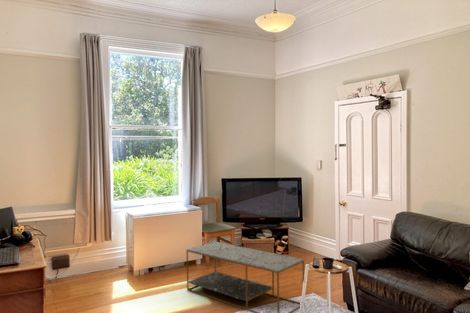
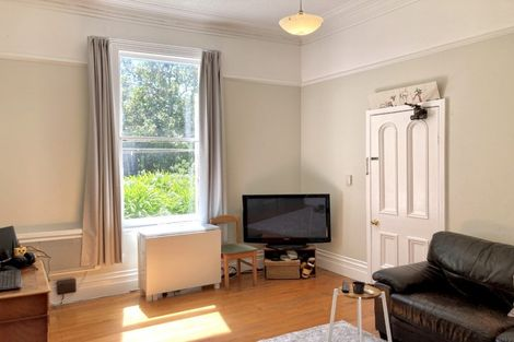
- coffee table [185,241,306,313]
